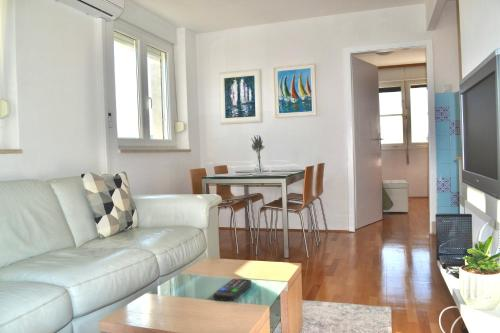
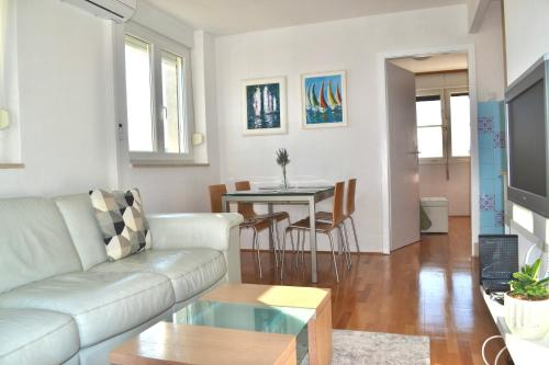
- remote control [212,277,252,302]
